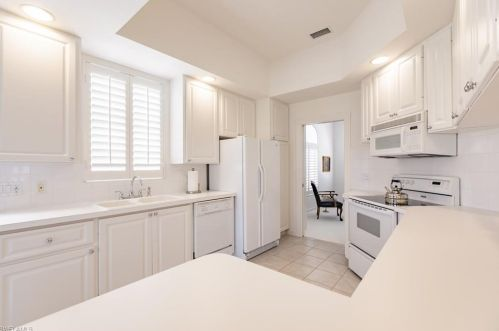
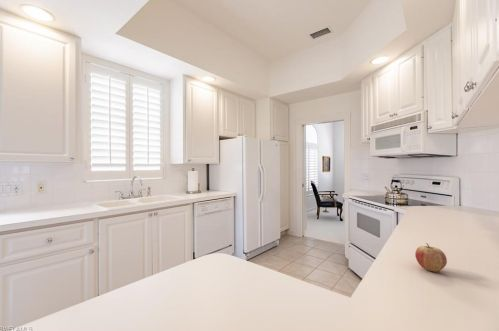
+ fruit [414,242,448,273]
